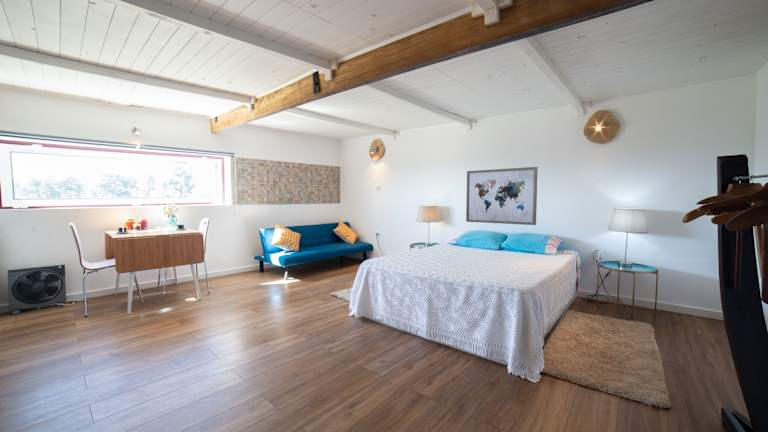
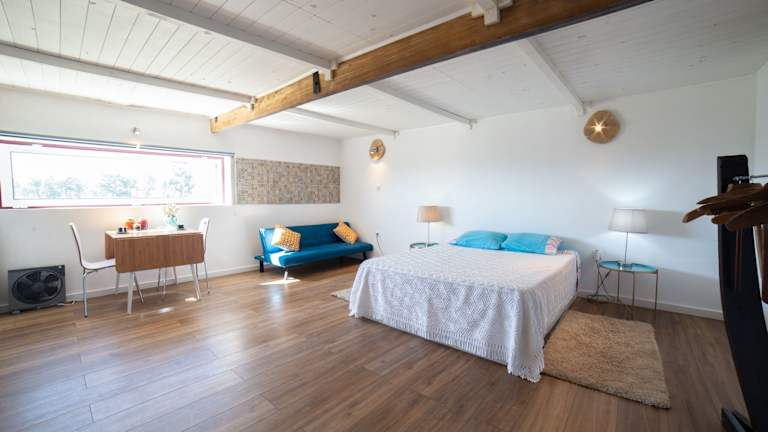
- wall art [465,166,539,226]
